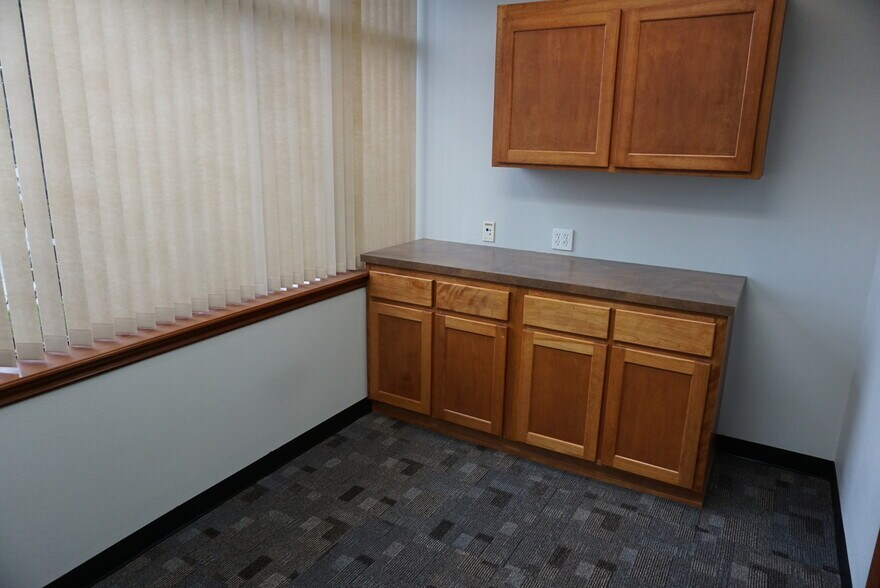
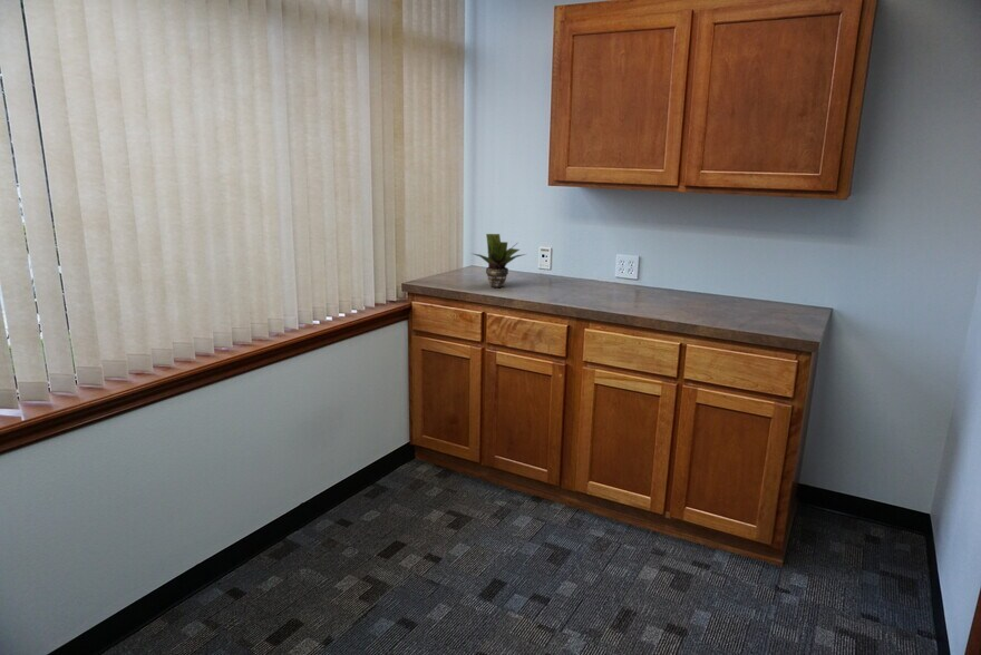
+ potted plant [469,233,527,289]
